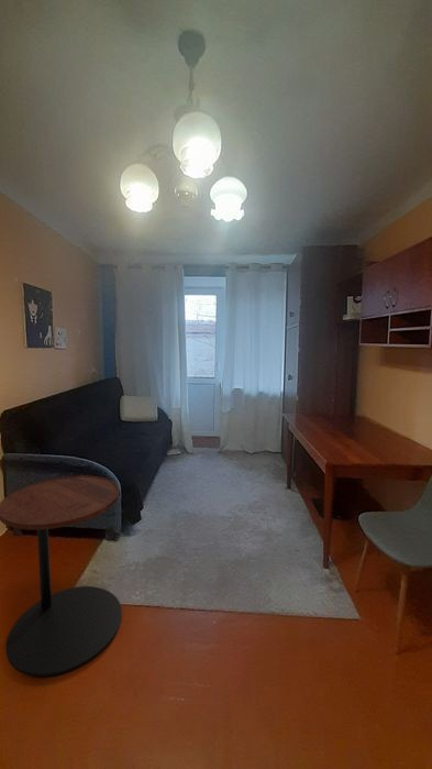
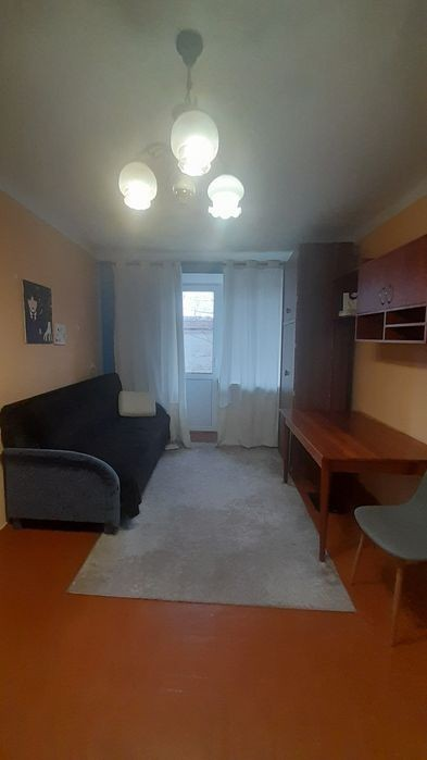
- side table [0,474,123,678]
